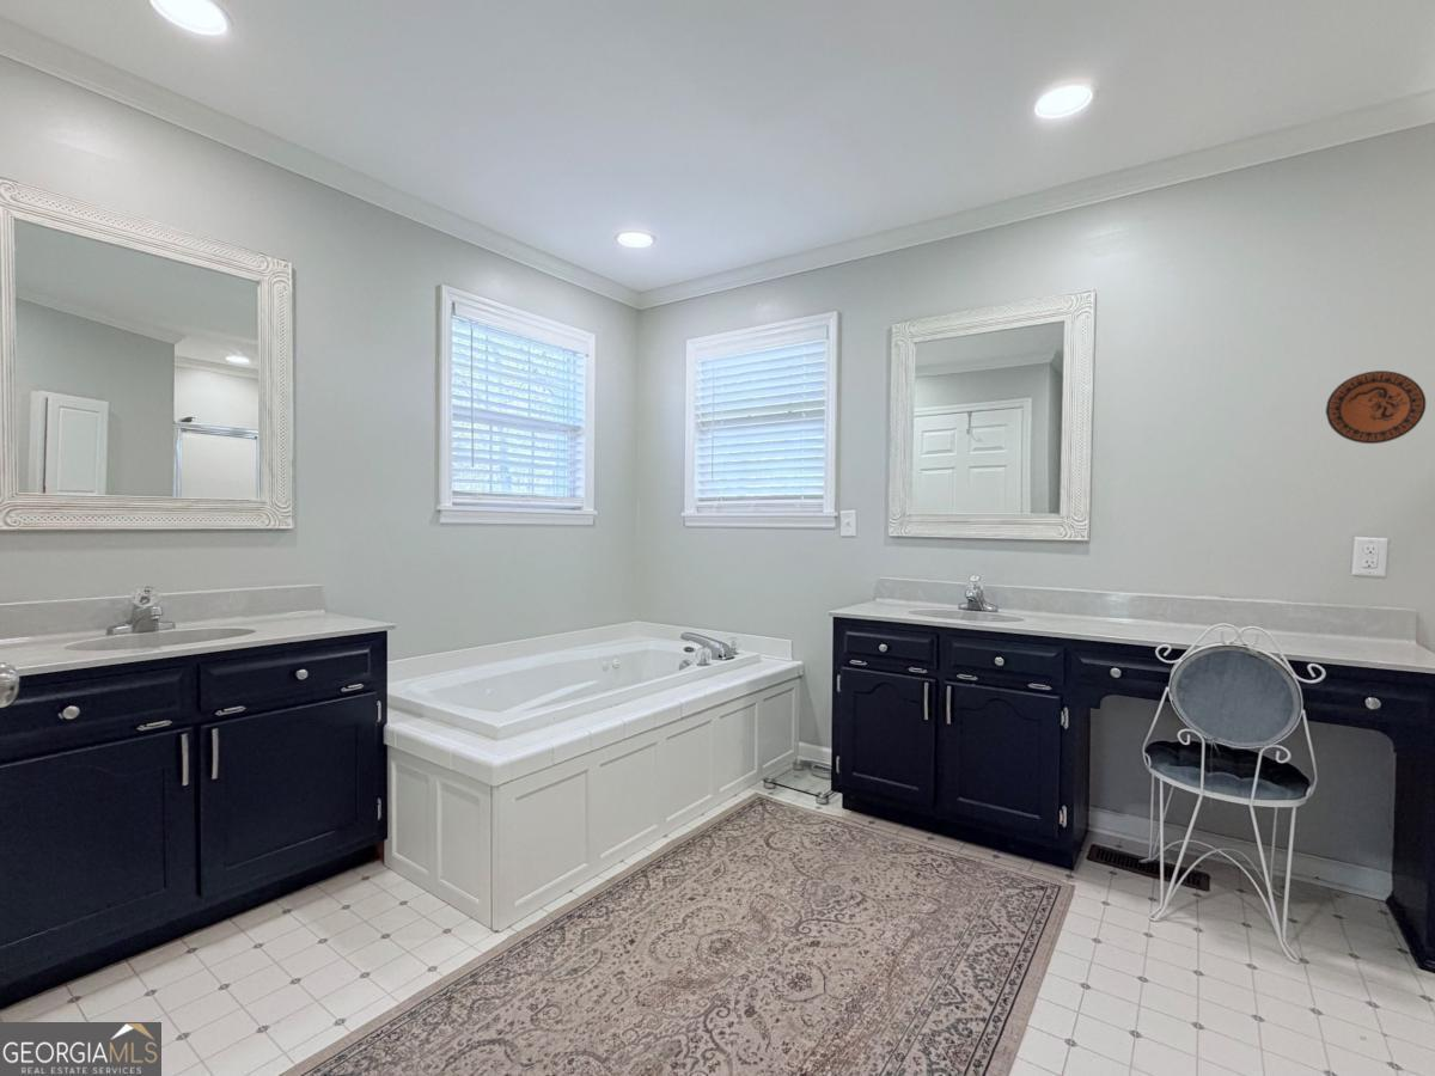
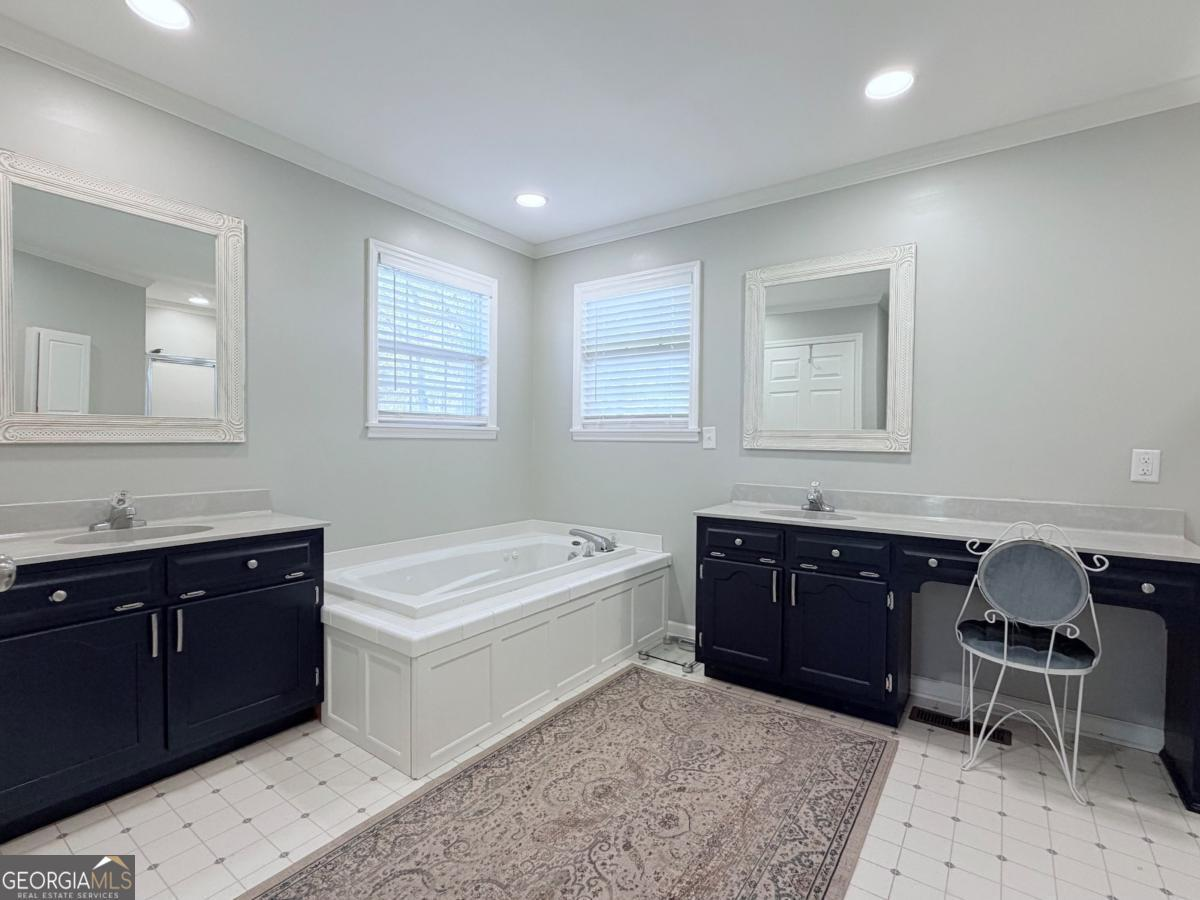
- decorative plate [1325,369,1427,445]
